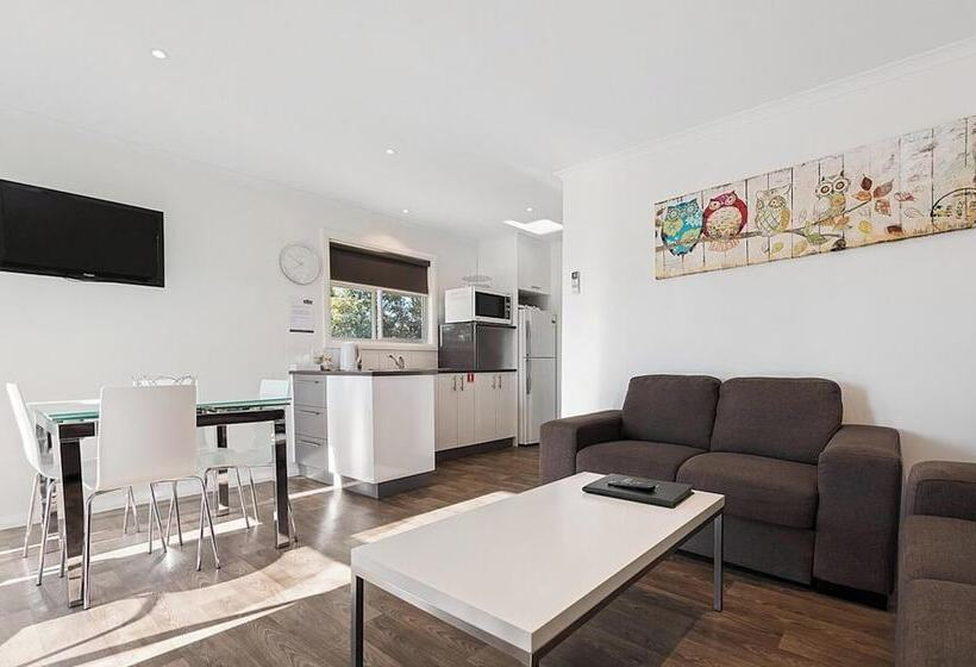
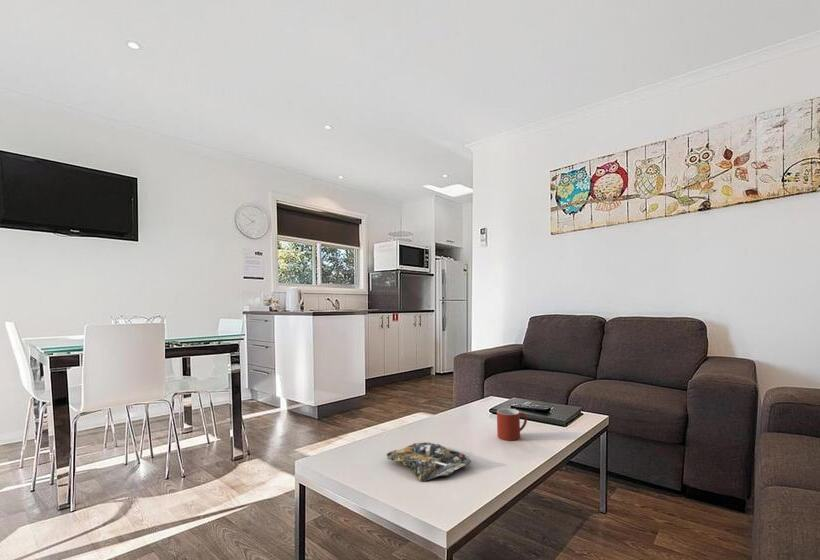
+ magazine [385,441,472,482]
+ mug [496,408,528,441]
